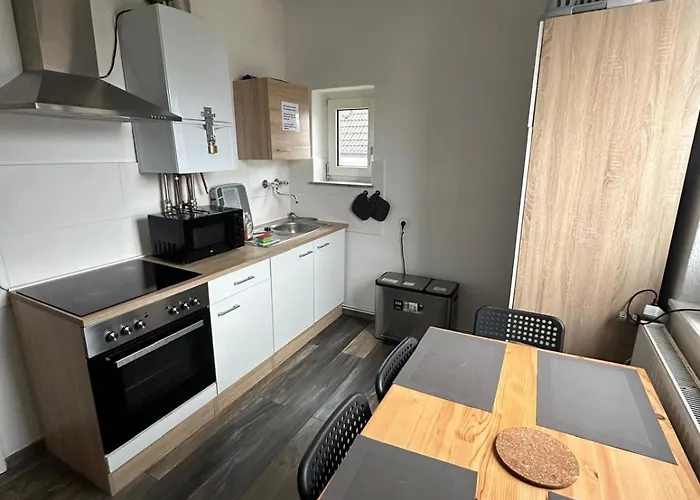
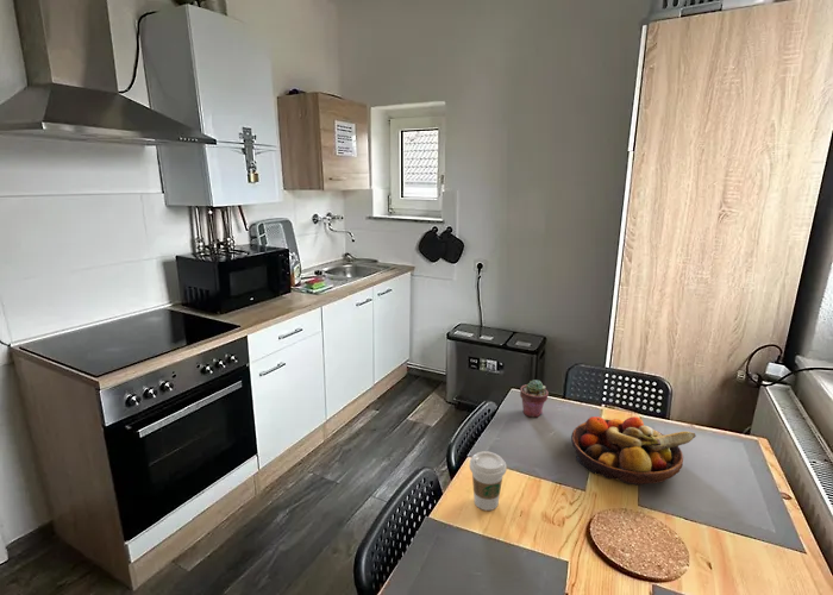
+ coffee cup [469,450,508,512]
+ fruit bowl [570,415,697,487]
+ potted succulent [519,378,550,418]
